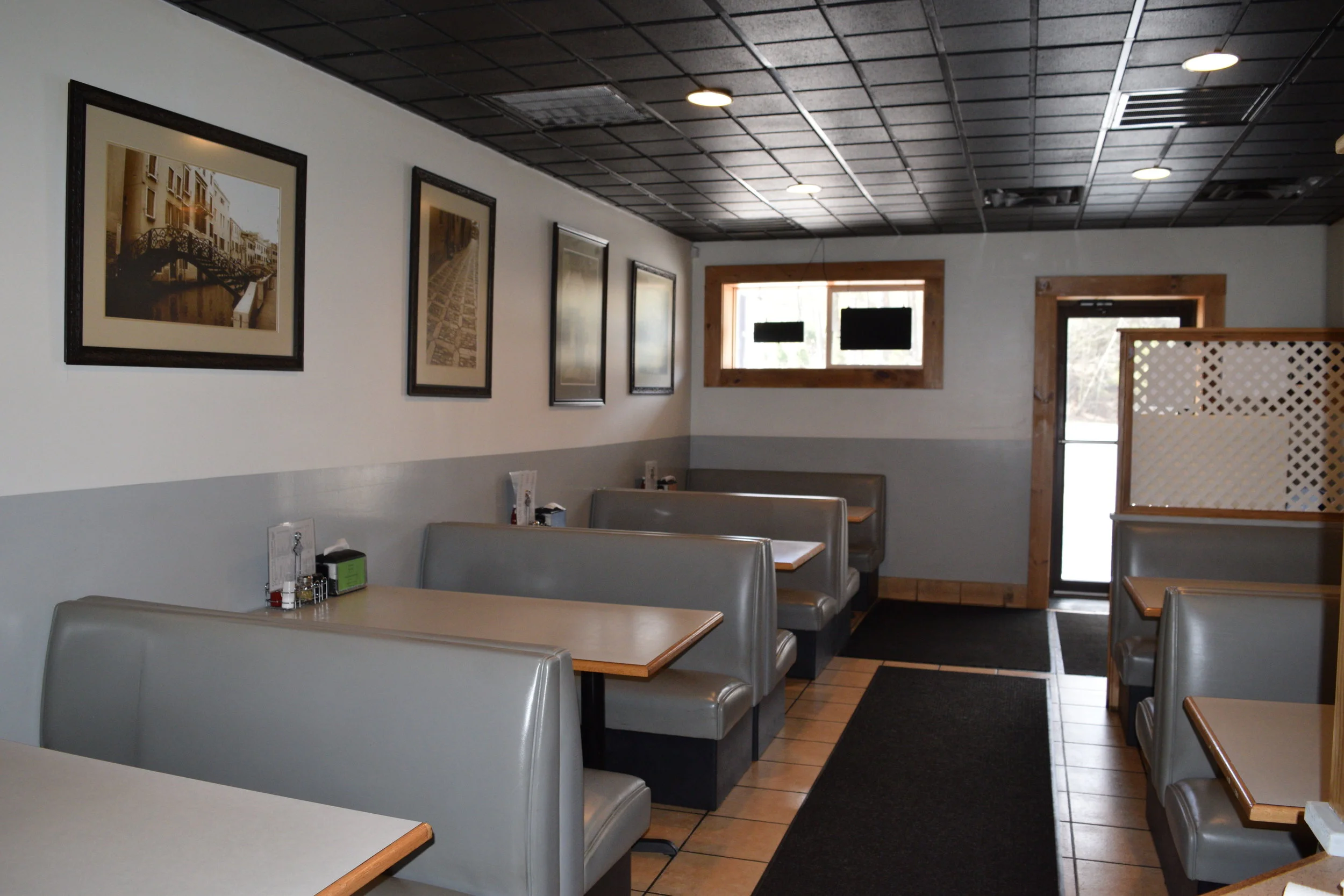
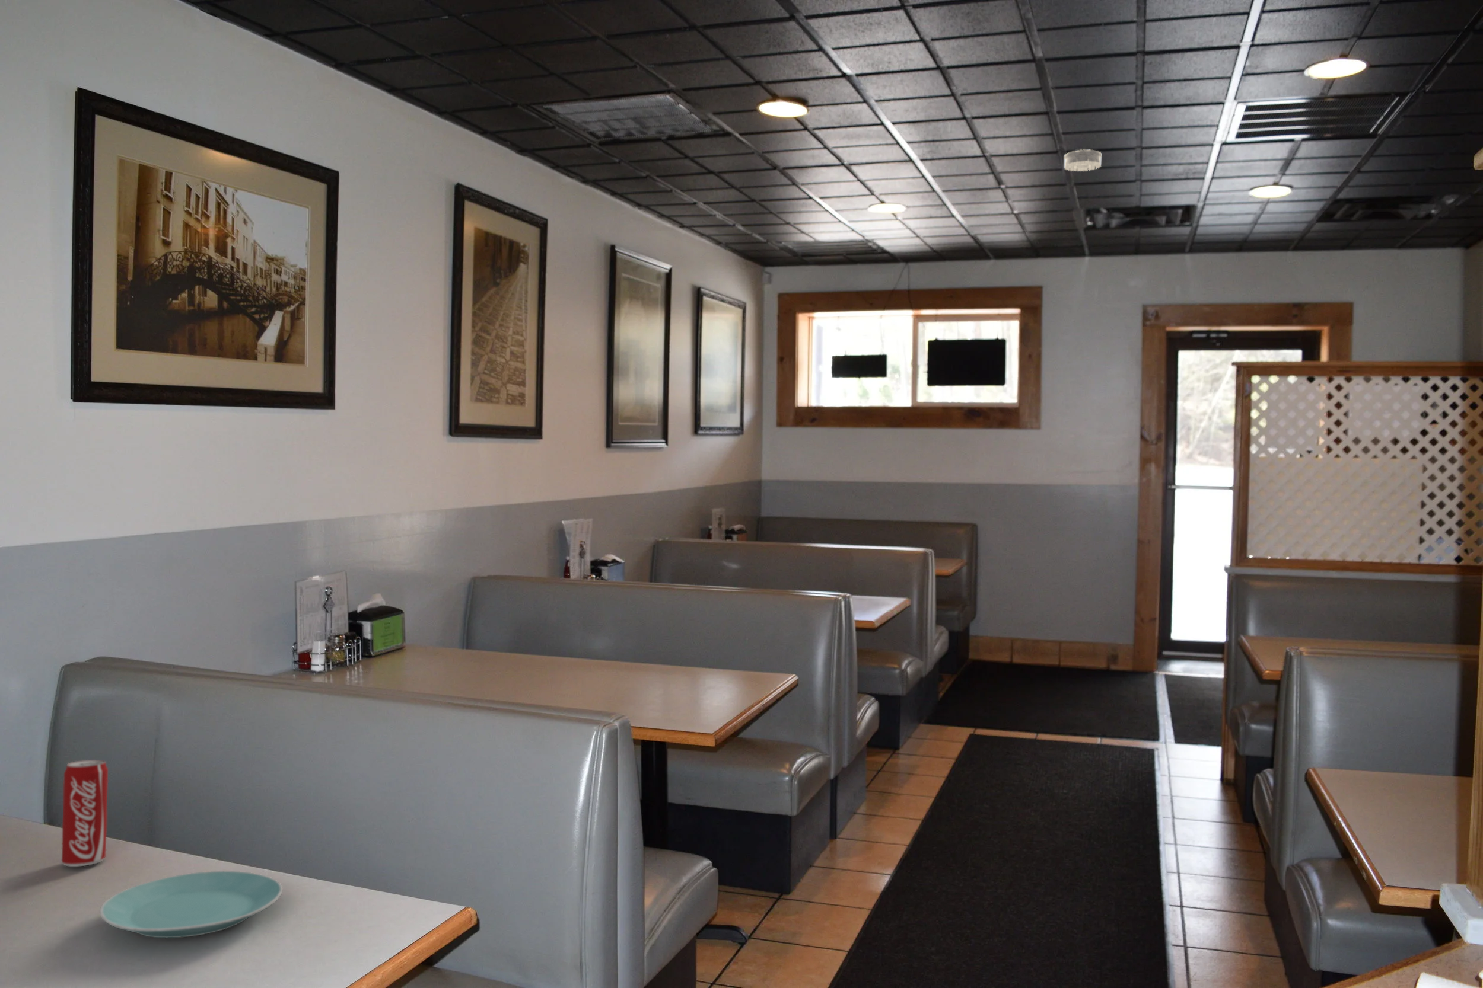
+ beverage can [61,760,108,867]
+ plate [99,871,282,938]
+ smoke detector [1064,149,1101,172]
